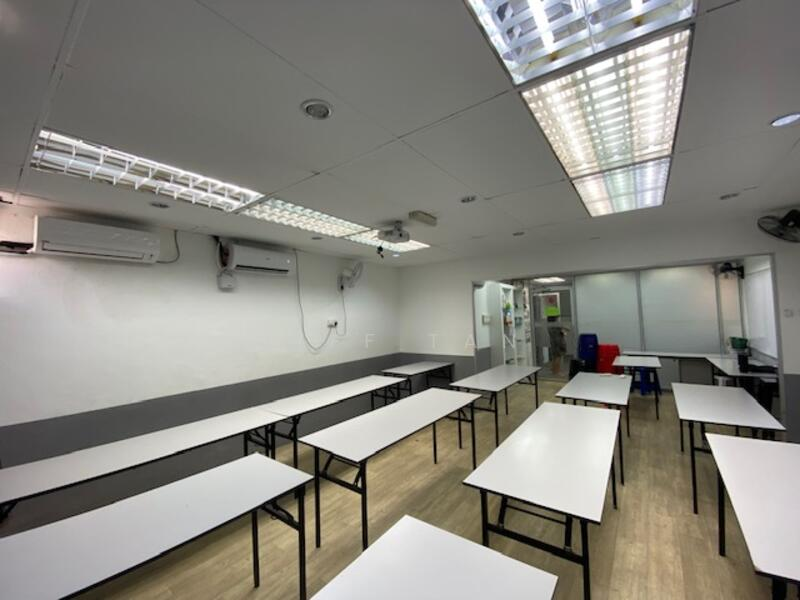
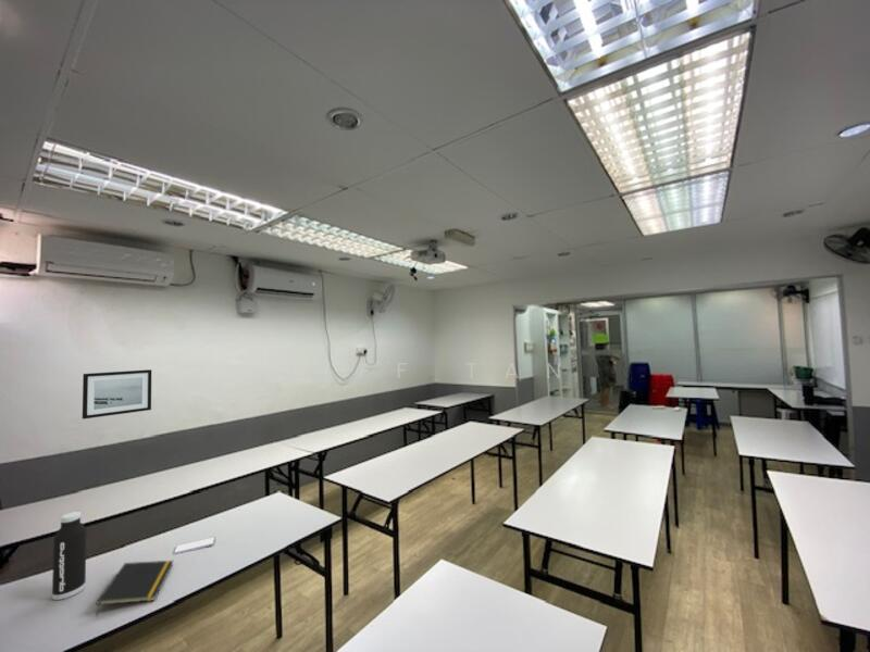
+ notepad [95,560,174,617]
+ smartphone [173,536,216,555]
+ wall art [82,368,152,421]
+ water bottle [51,511,88,601]
